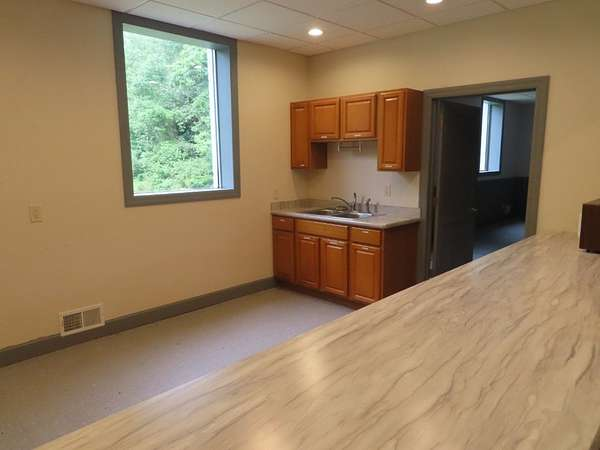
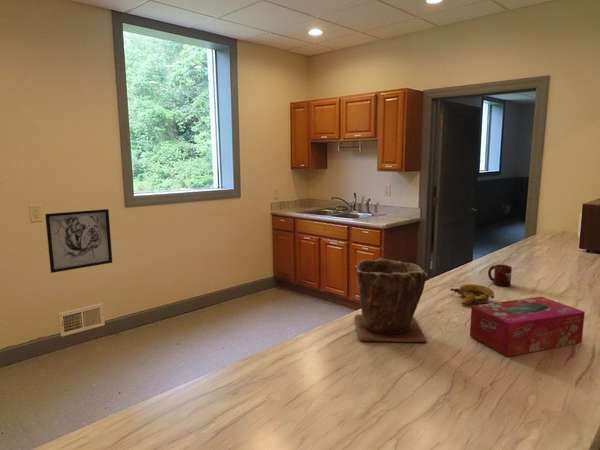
+ wall art [44,208,113,274]
+ plant pot [354,257,429,343]
+ tissue box [469,296,586,357]
+ banana [449,283,495,306]
+ cup [487,264,513,287]
